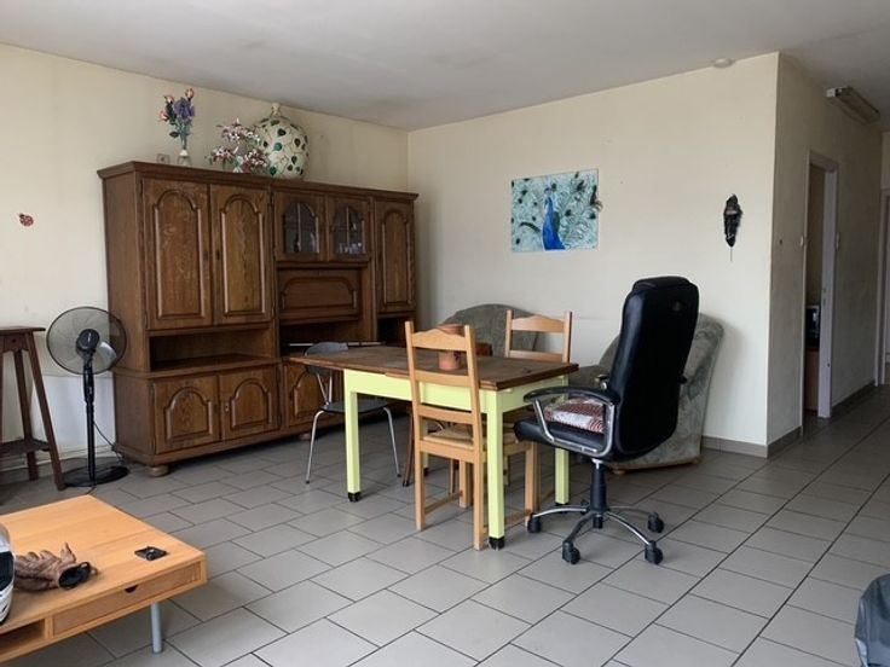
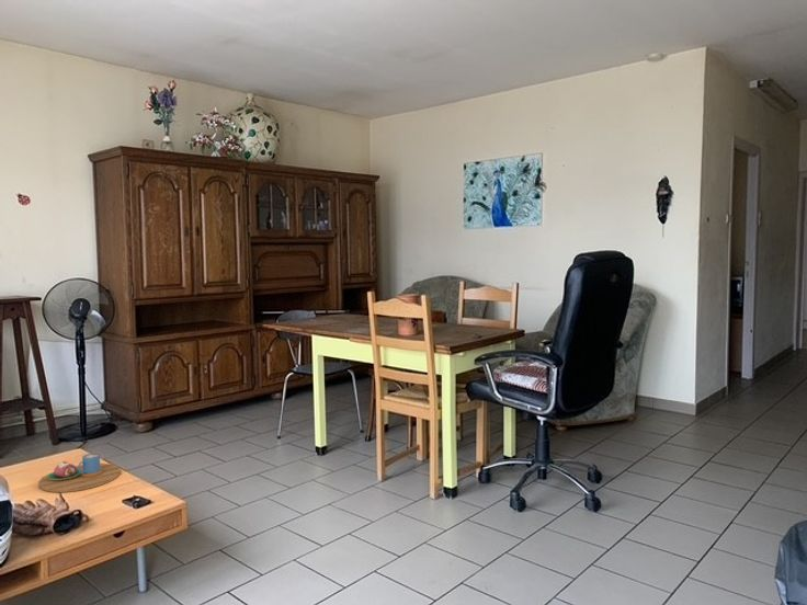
+ mug [37,453,122,493]
